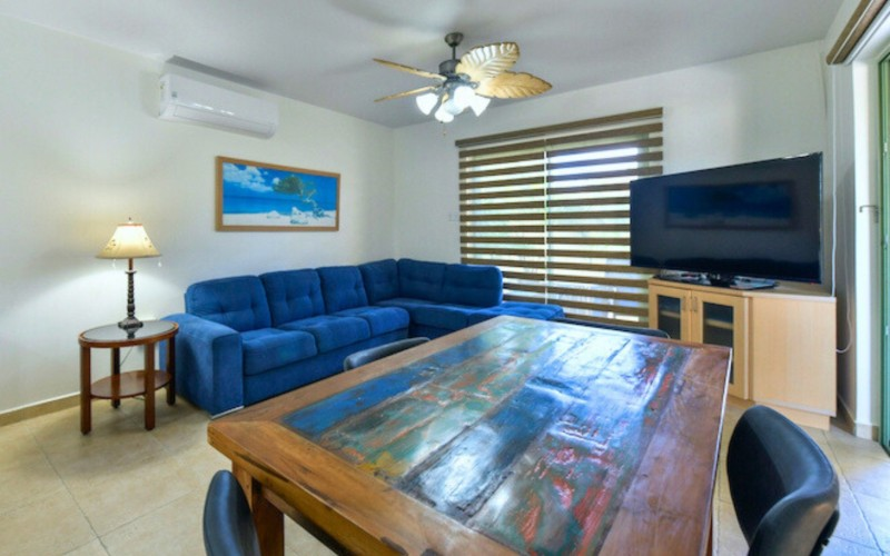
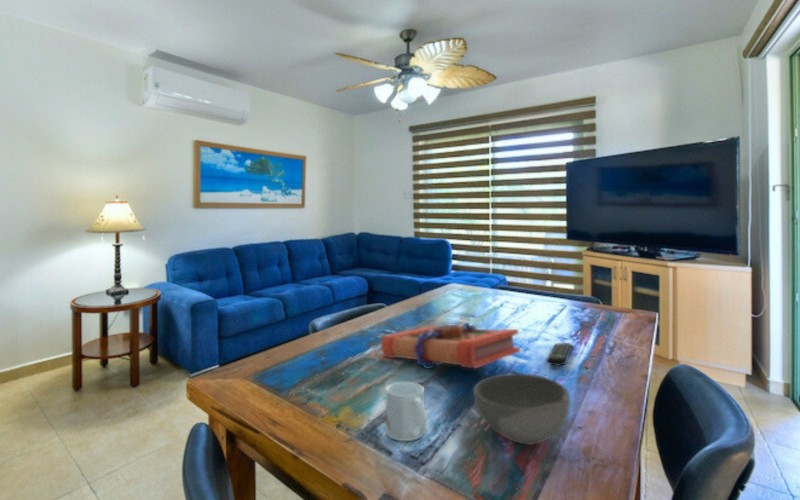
+ bowl [472,372,571,446]
+ book [380,321,522,370]
+ remote control [545,342,574,367]
+ mug [385,381,428,442]
